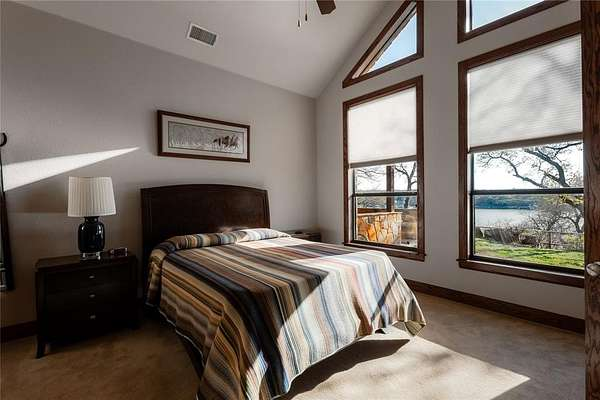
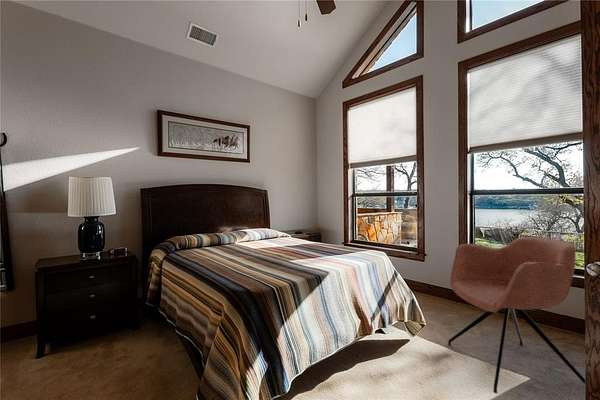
+ armchair [447,236,586,394]
